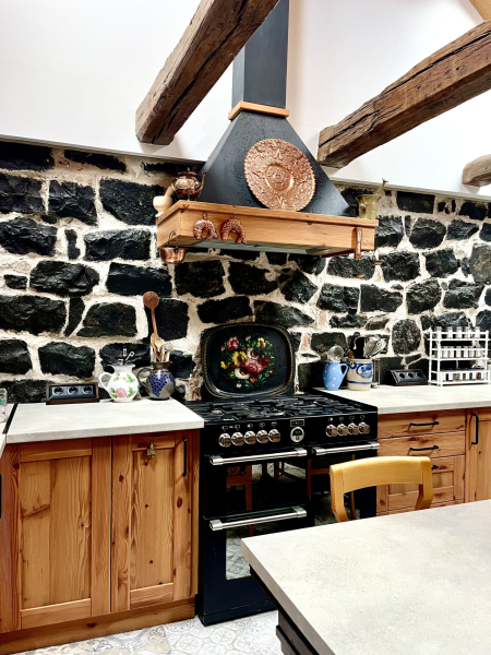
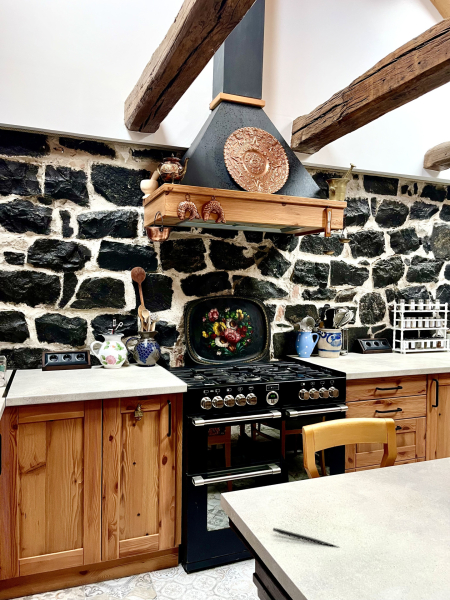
+ pen [272,527,341,549]
